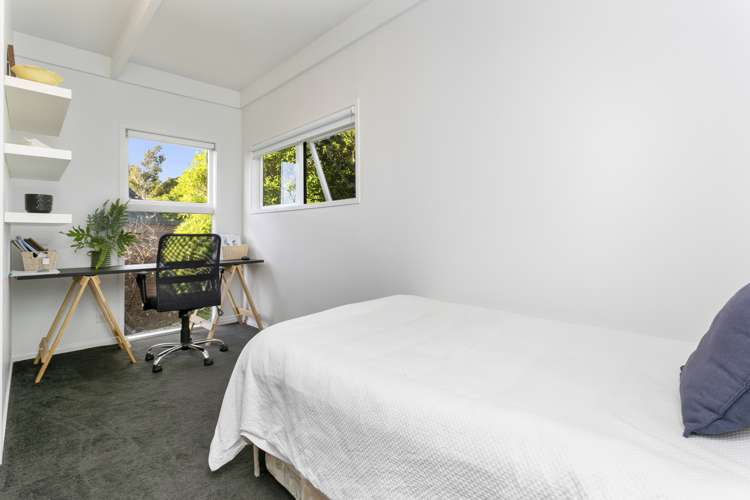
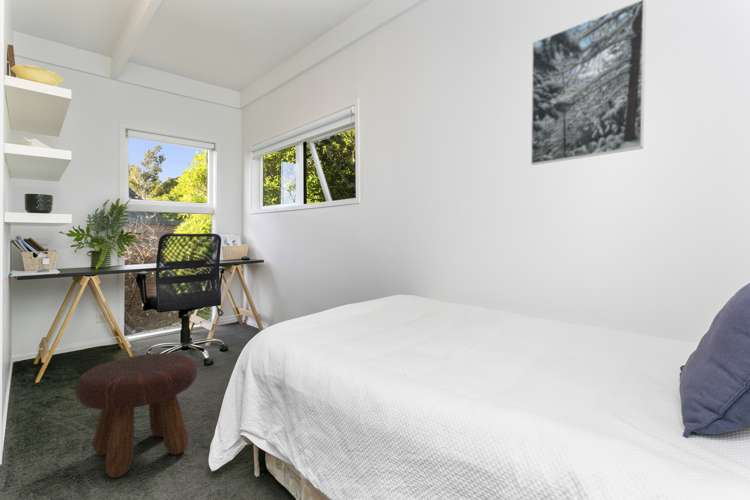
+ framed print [530,0,647,166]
+ footstool [74,352,198,479]
